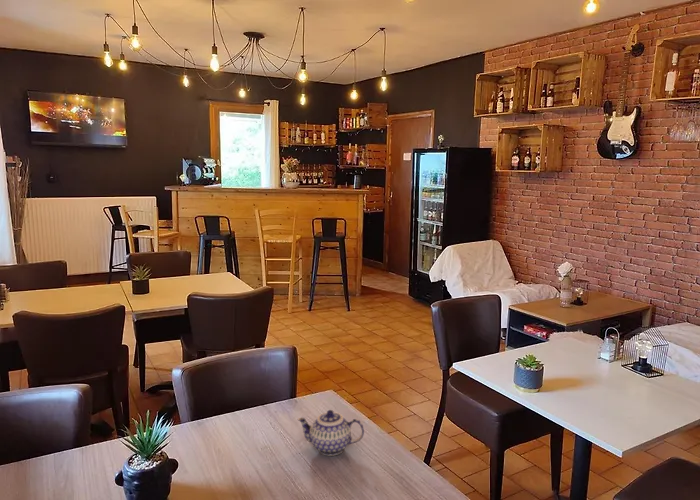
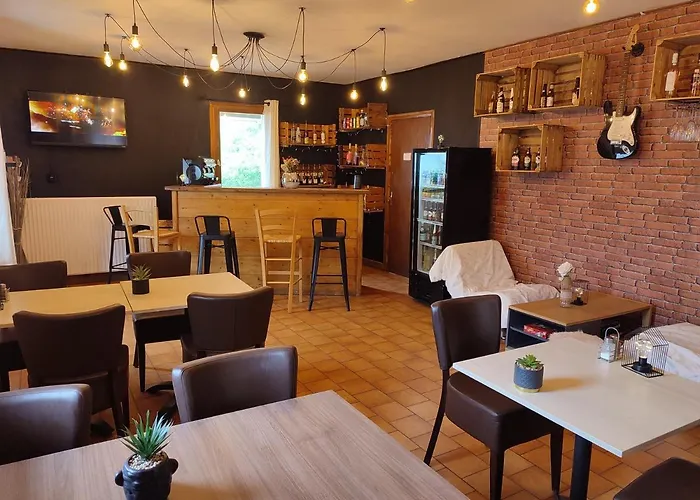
- teapot [297,409,365,456]
